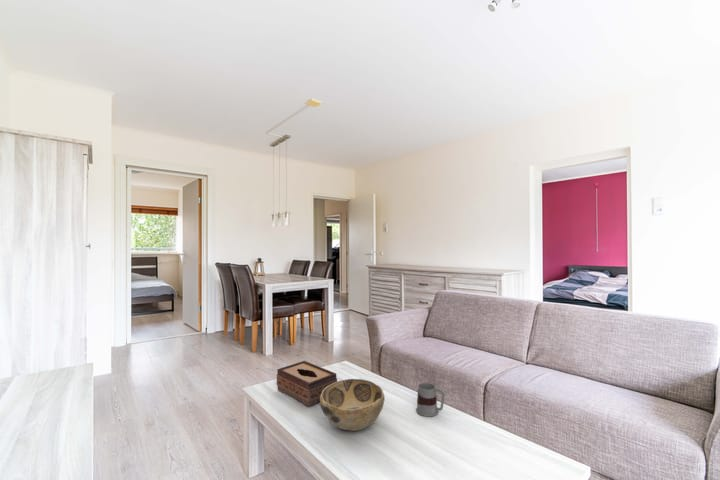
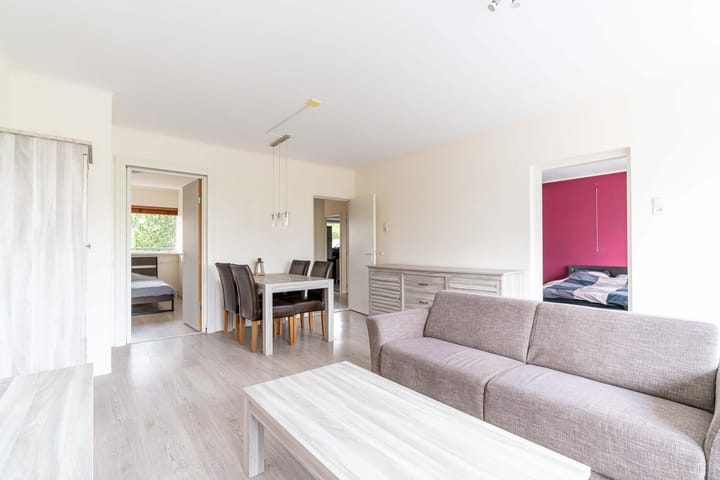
- tissue box [276,360,338,408]
- mug [415,382,446,417]
- decorative bowl [319,378,386,432]
